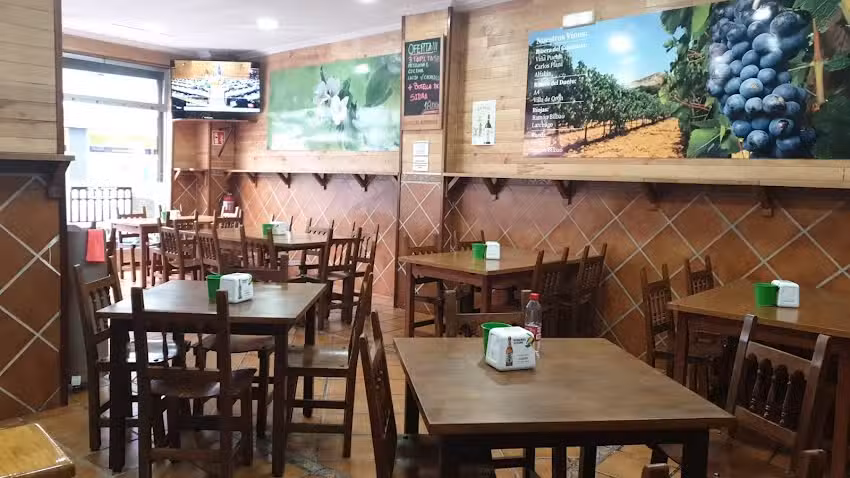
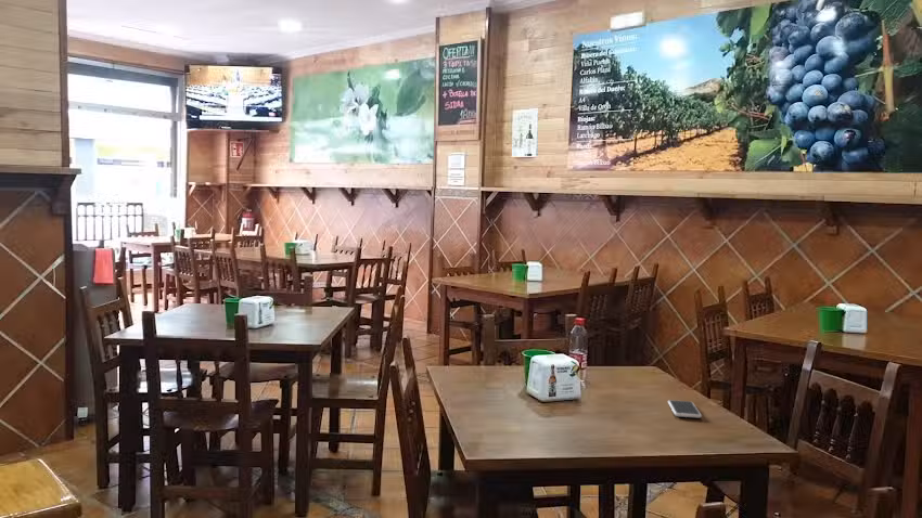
+ smartphone [667,399,703,418]
